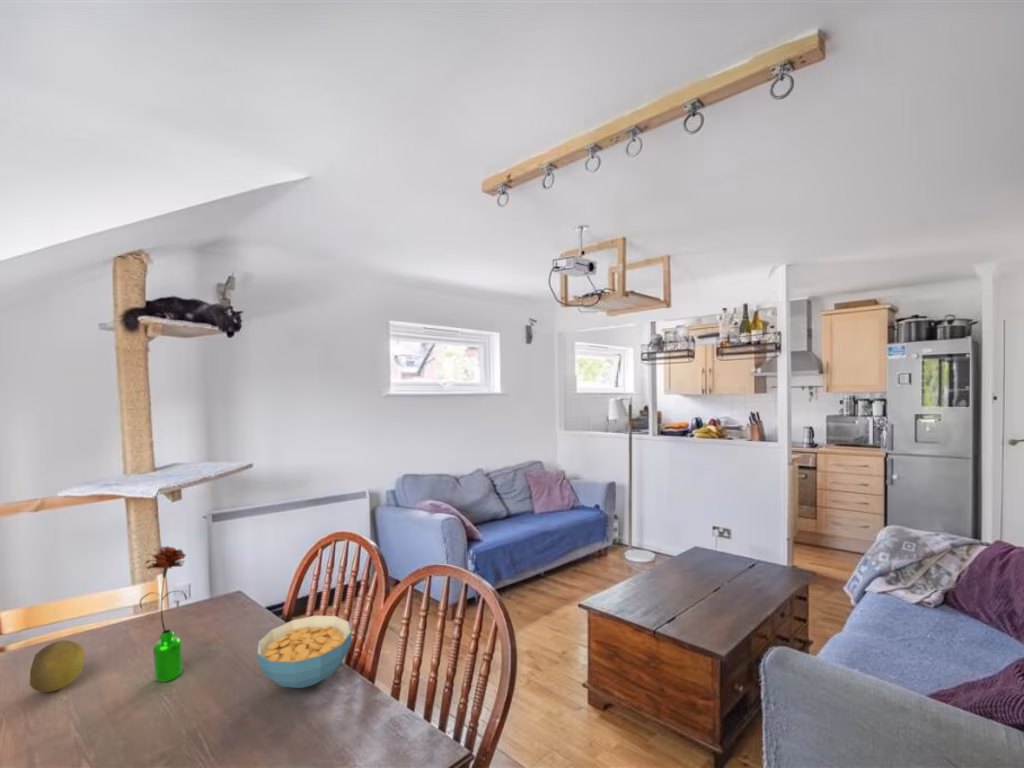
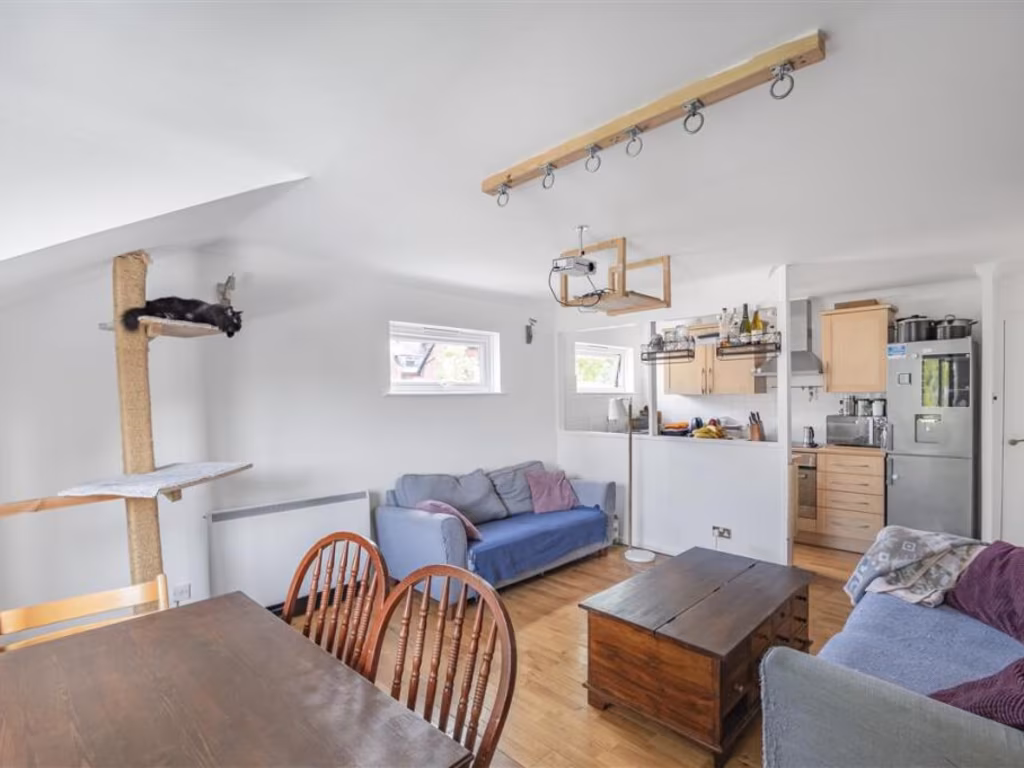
- fruit [28,639,85,693]
- cereal bowl [256,614,353,689]
- flower [139,545,188,683]
